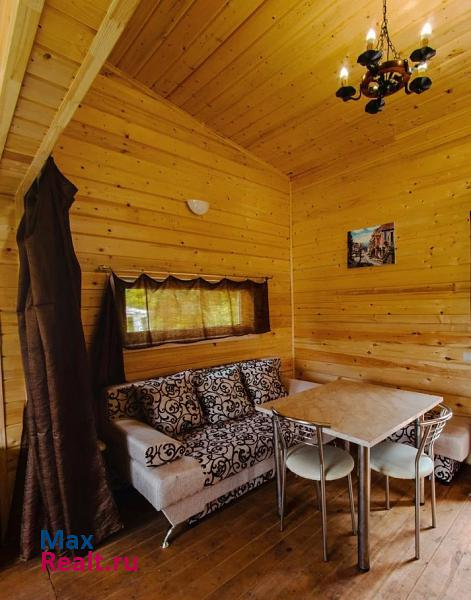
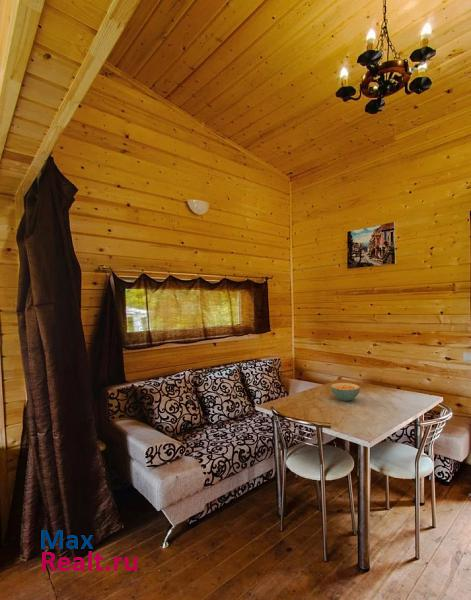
+ cereal bowl [330,382,361,402]
